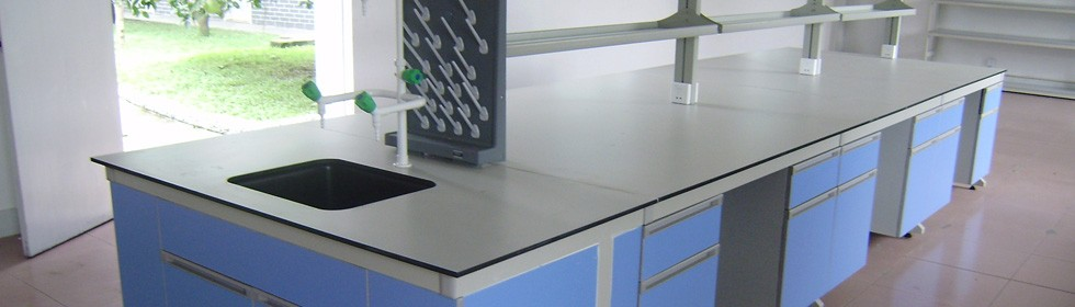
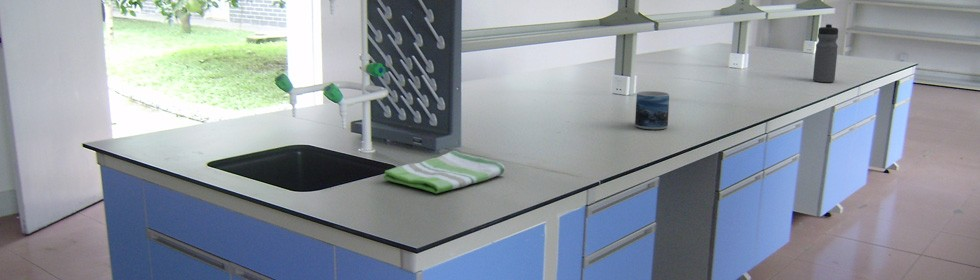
+ water bottle [812,22,839,83]
+ mug [634,90,670,130]
+ dish towel [382,149,506,194]
